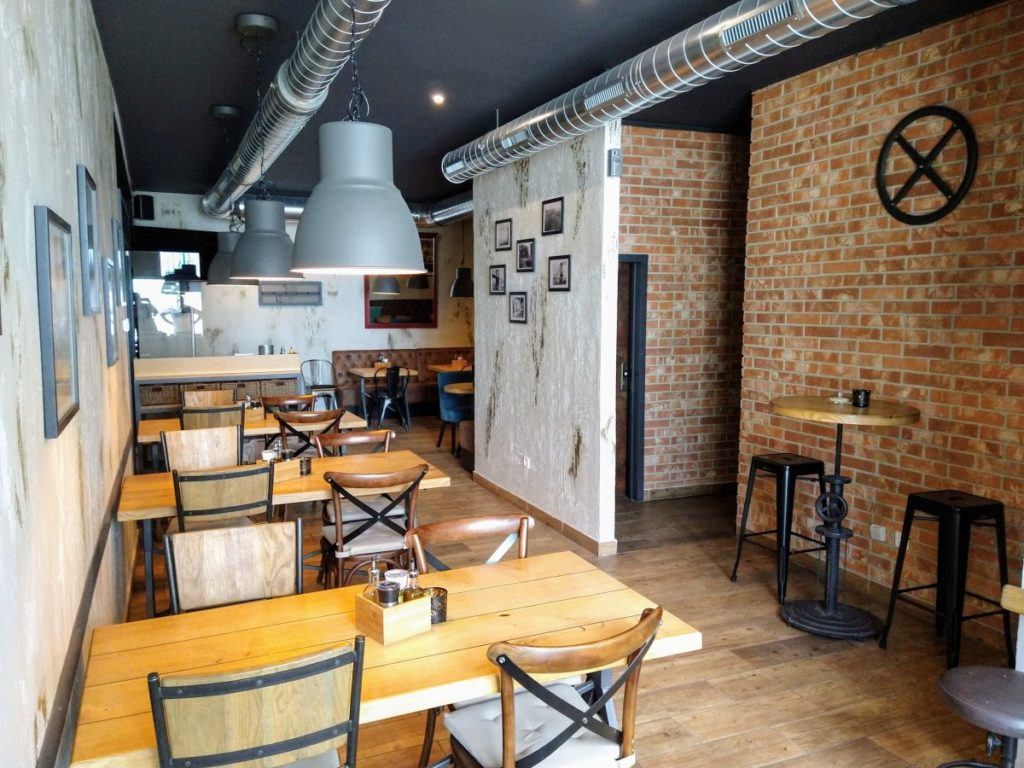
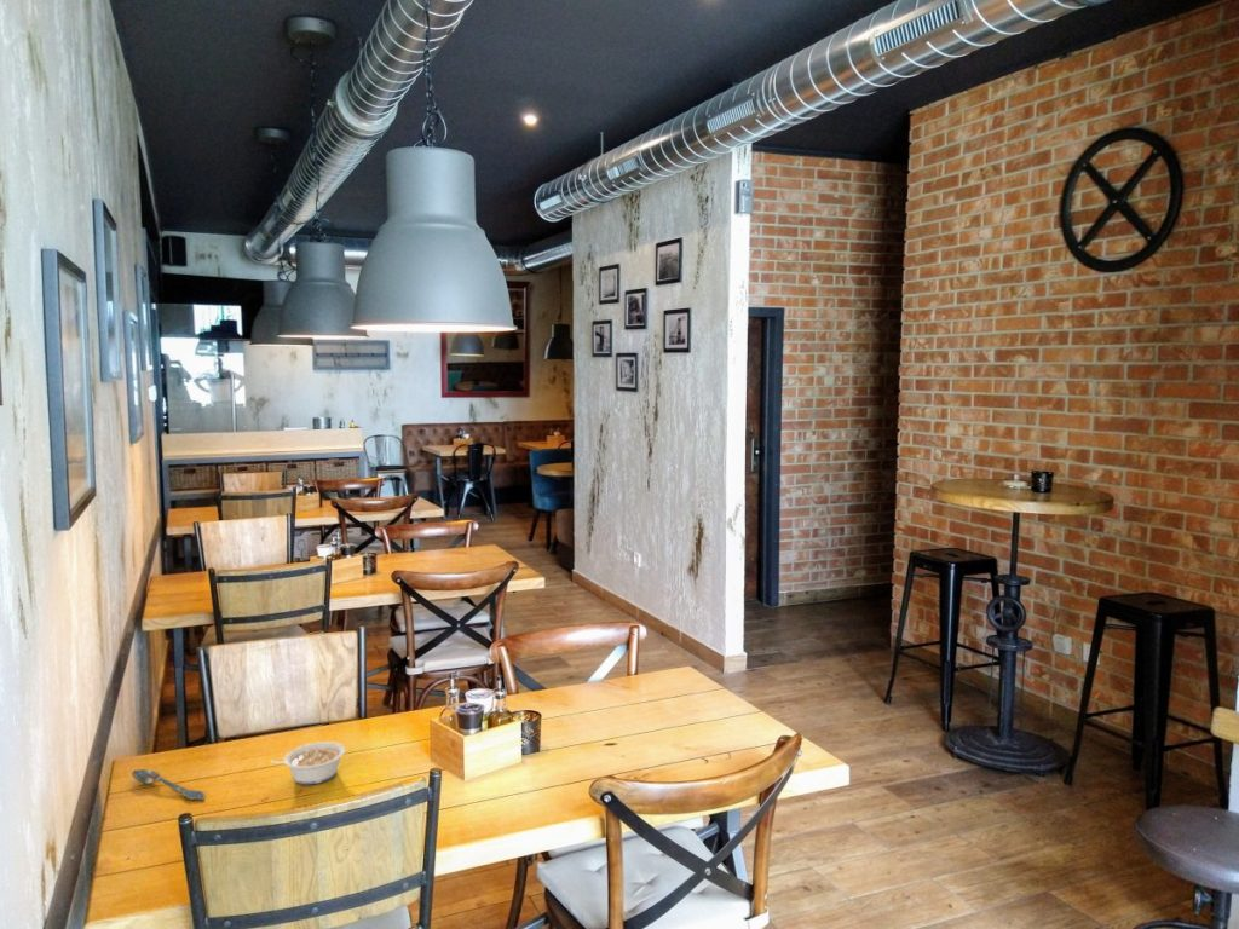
+ spoon [131,768,207,801]
+ legume [270,740,346,786]
